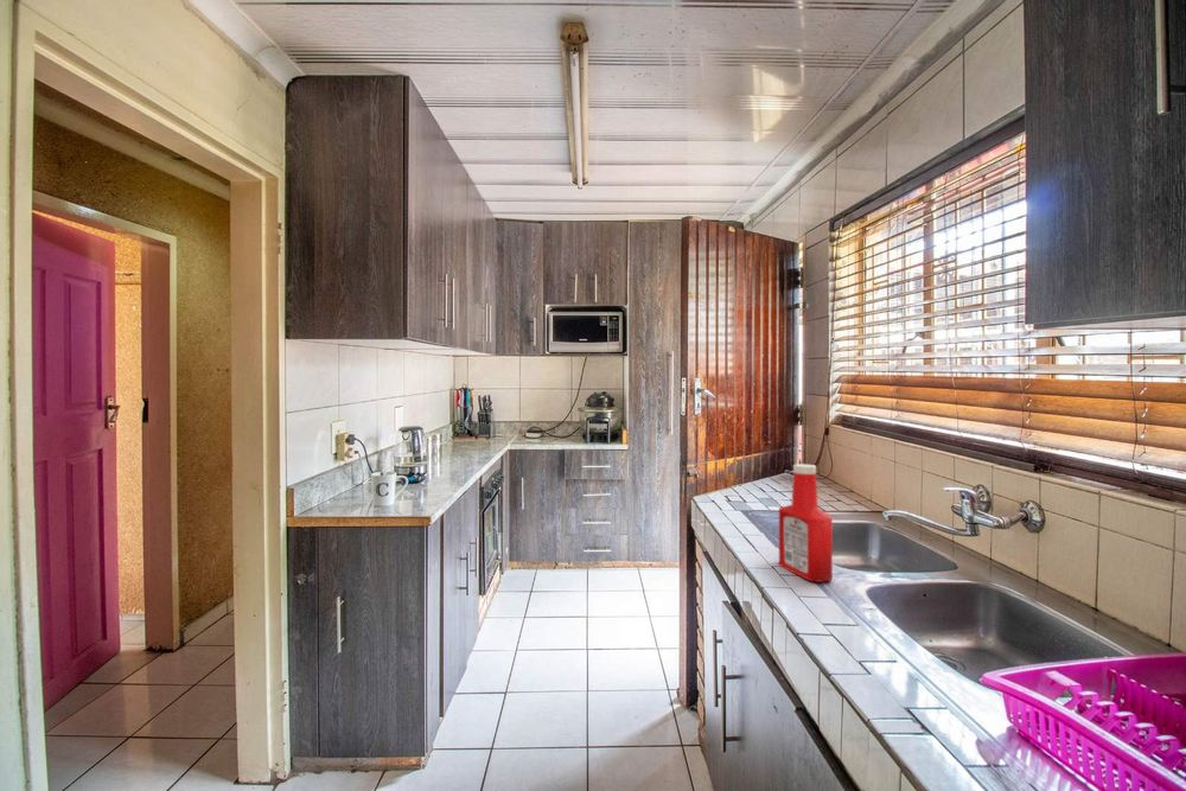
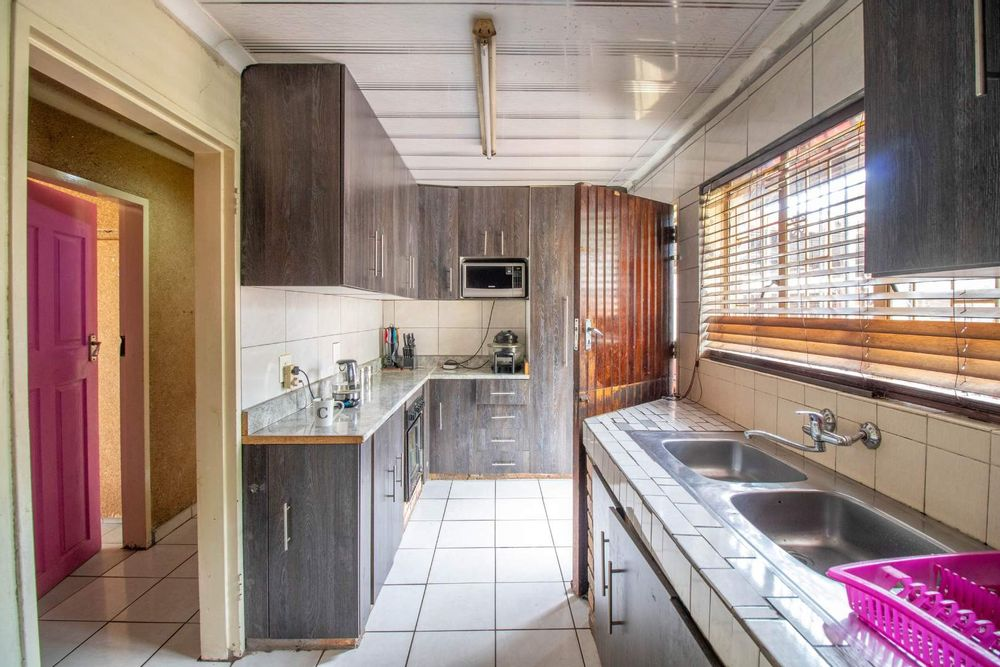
- soap bottle [778,463,834,583]
